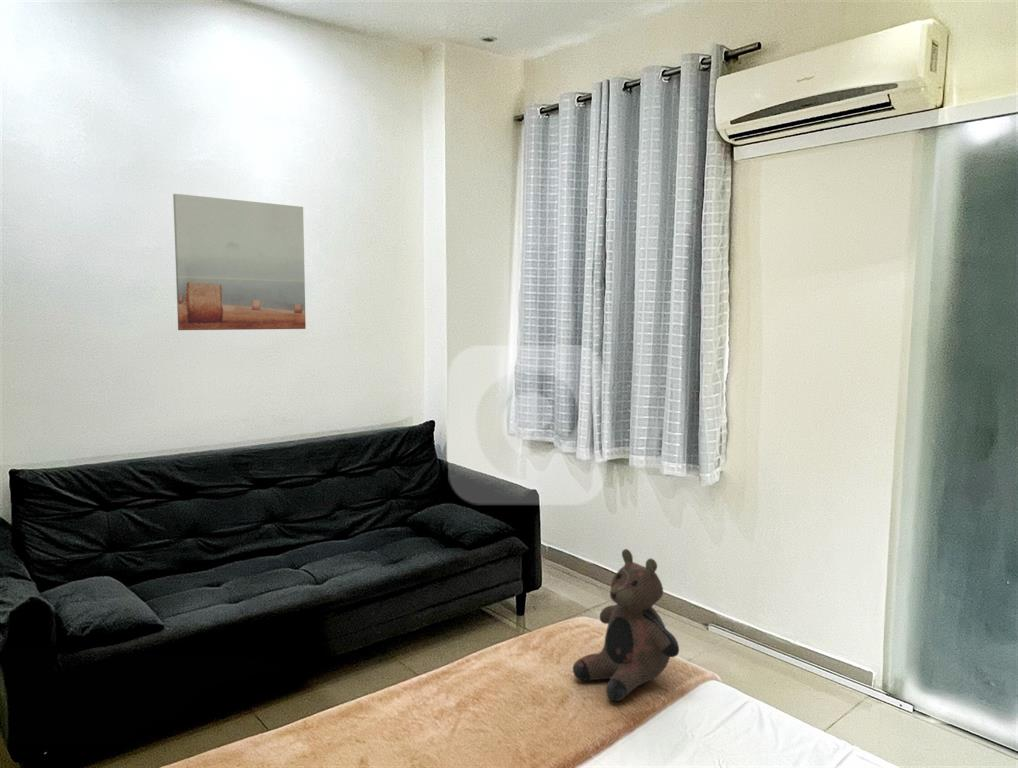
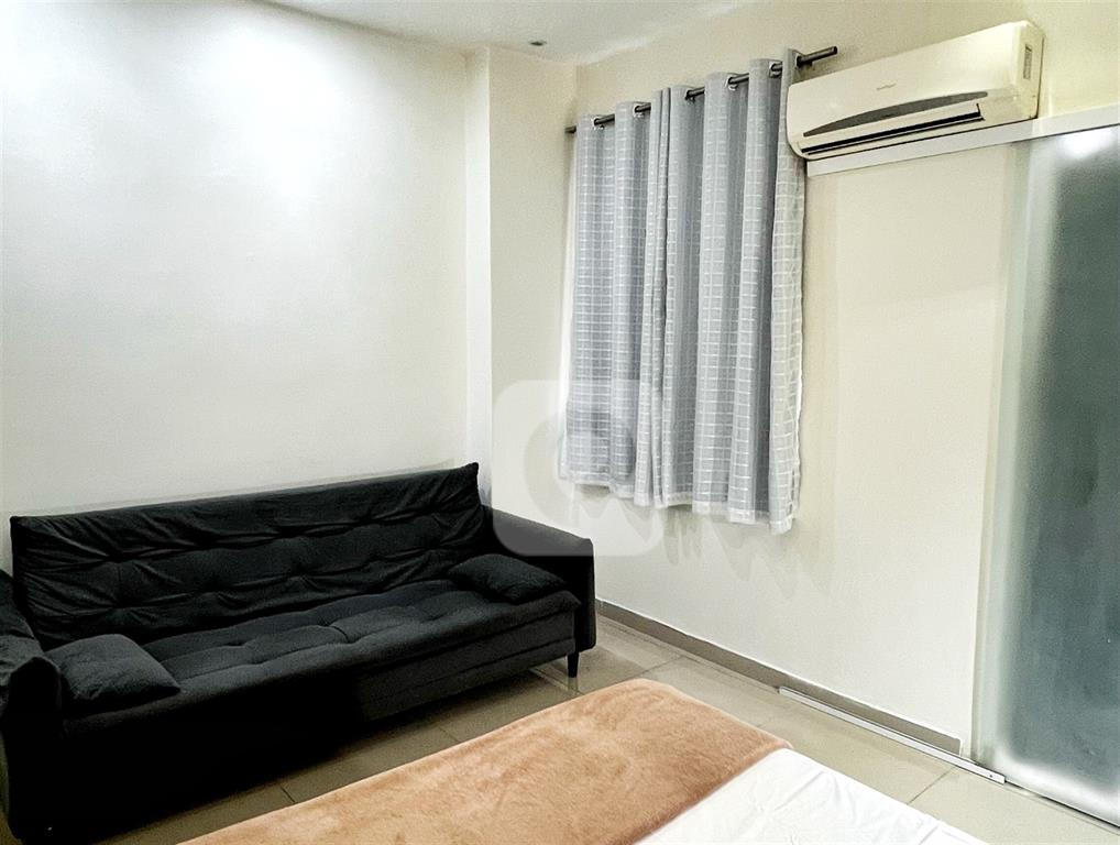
- wall art [172,193,307,331]
- teddy bear [572,548,680,702]
